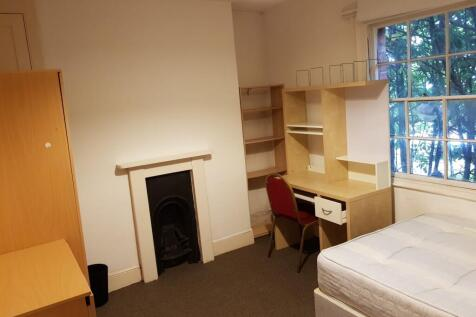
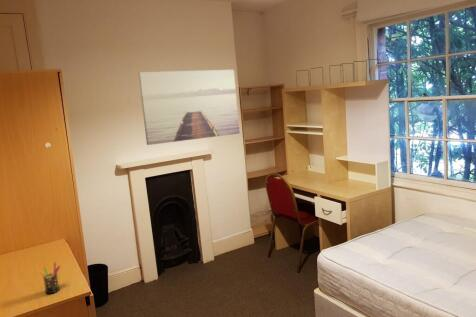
+ pen holder [38,261,61,295]
+ wall art [137,68,241,146]
